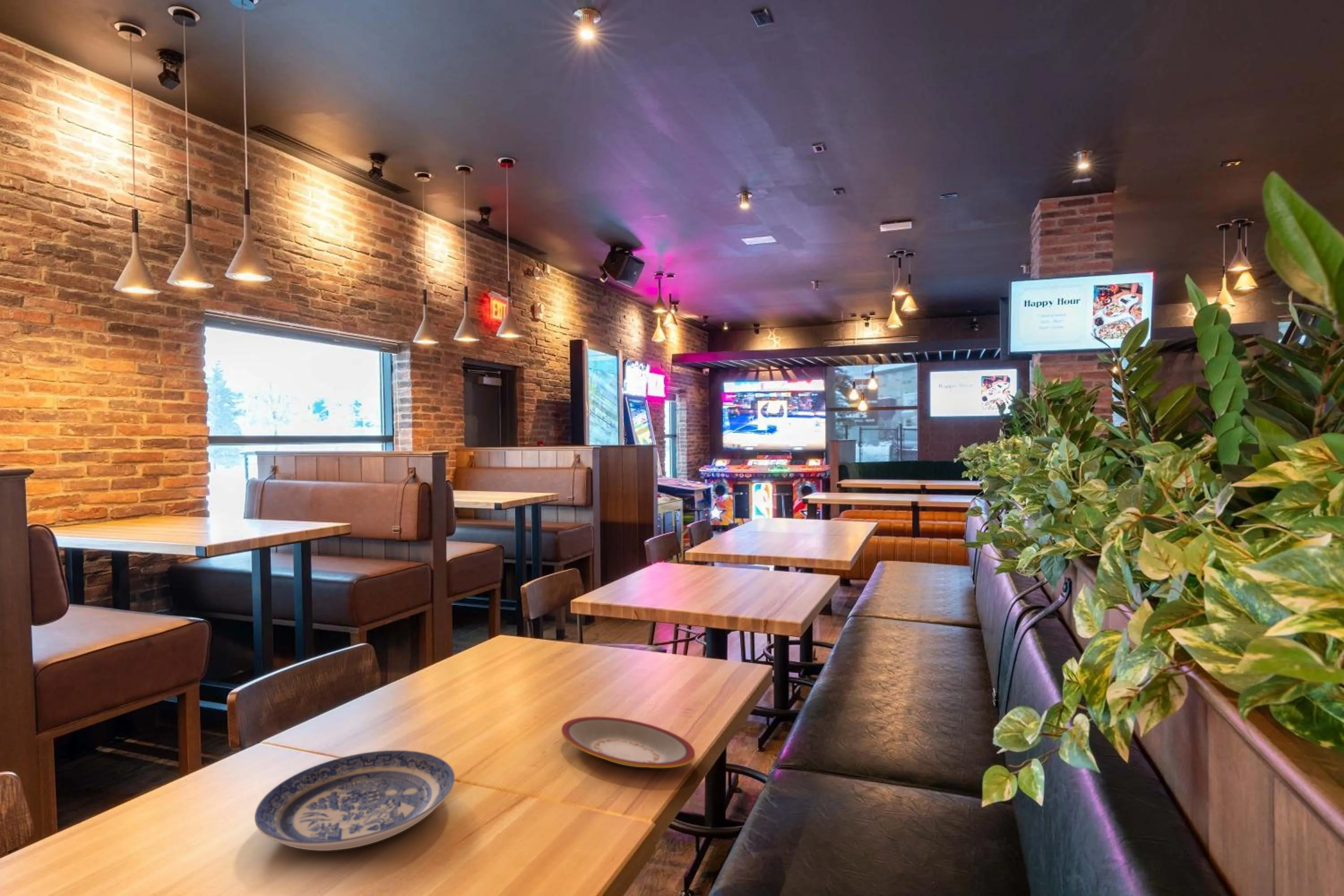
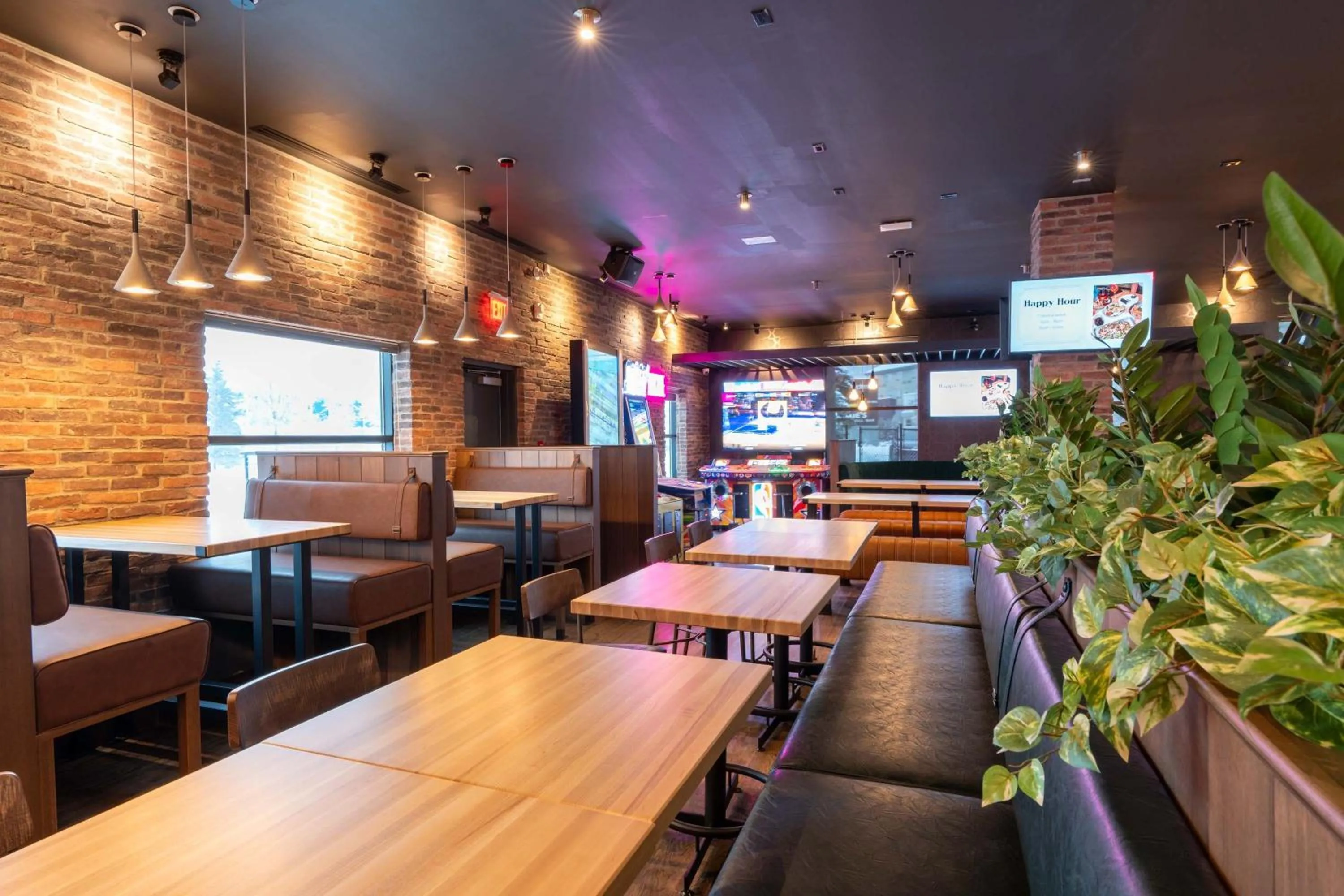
- plate [561,716,696,768]
- plate [254,750,455,851]
